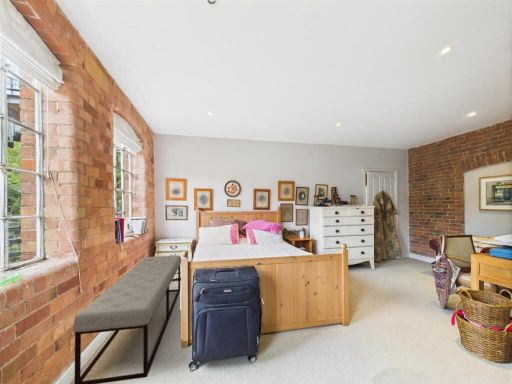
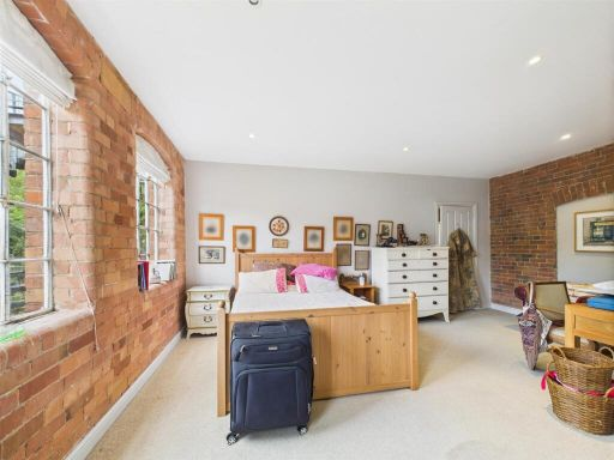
- bench [72,255,182,384]
